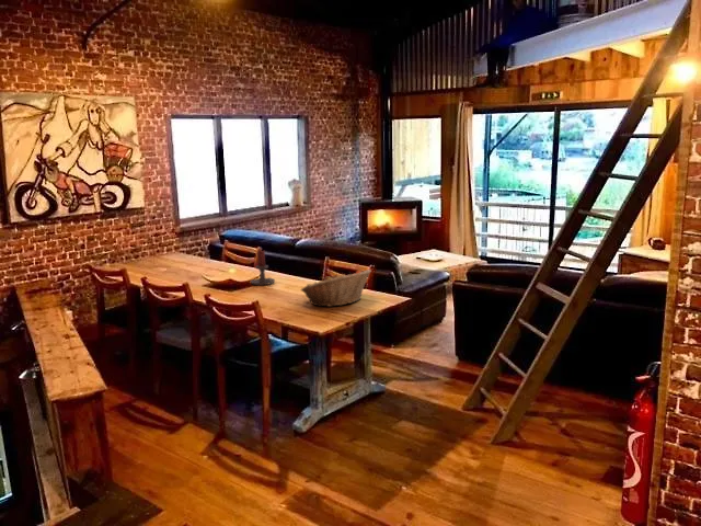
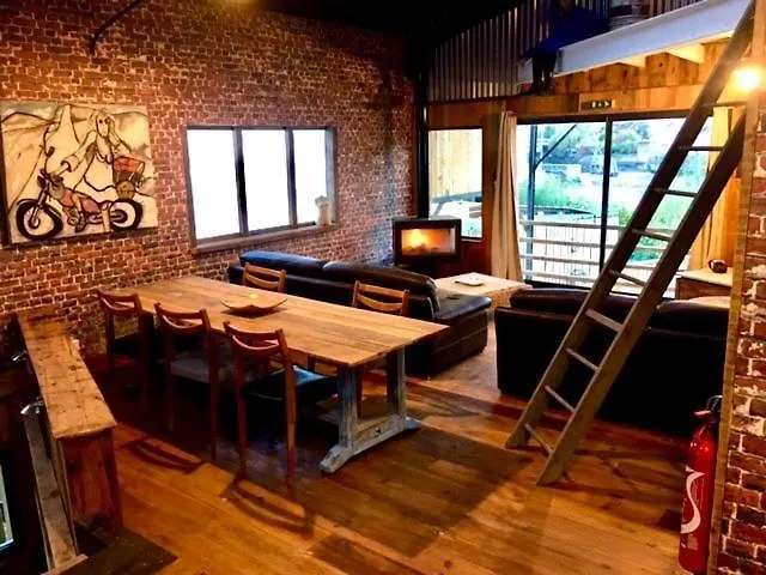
- fruit basket [300,268,372,308]
- candle holder [250,250,276,286]
